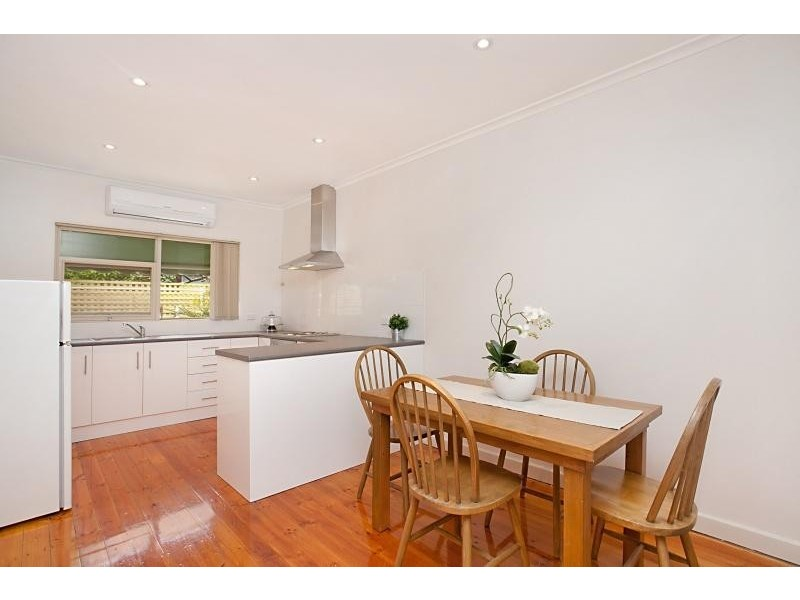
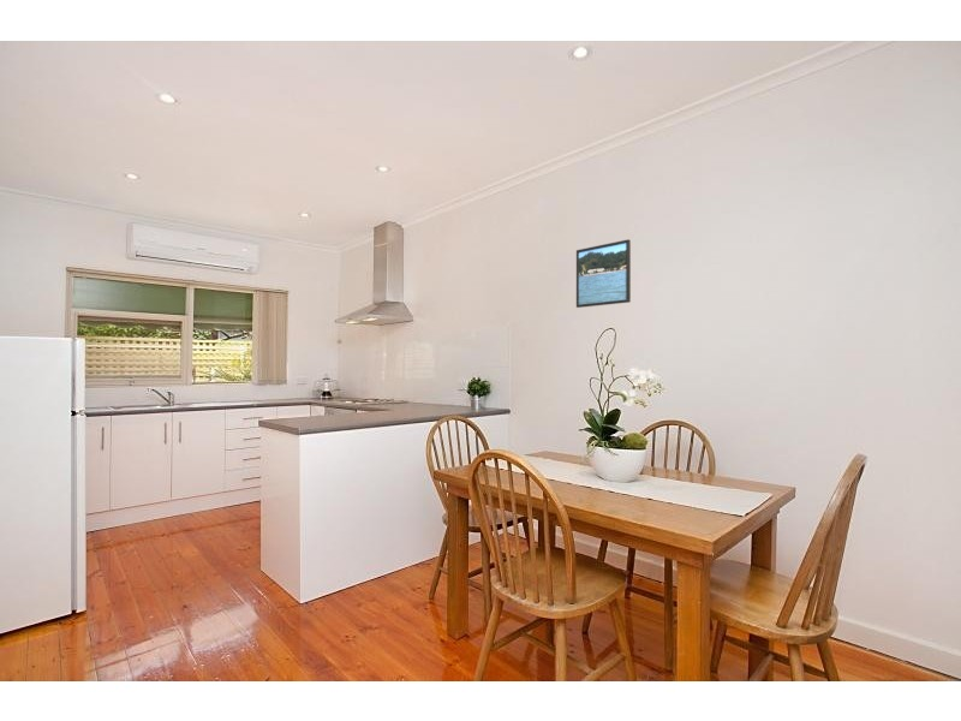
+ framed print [575,238,632,309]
